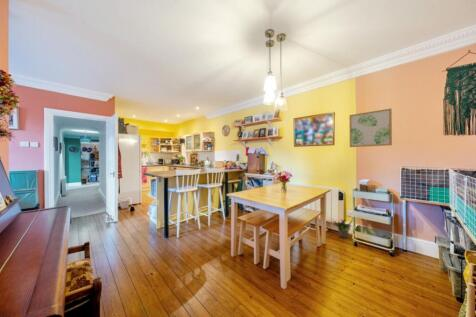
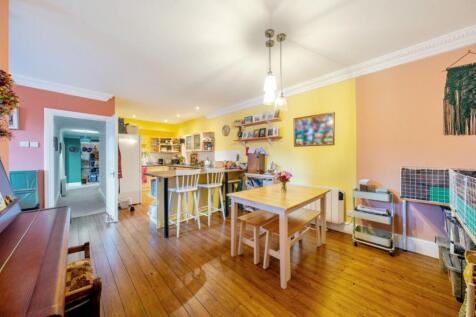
- wall art [348,108,393,148]
- potted plant [332,218,353,239]
